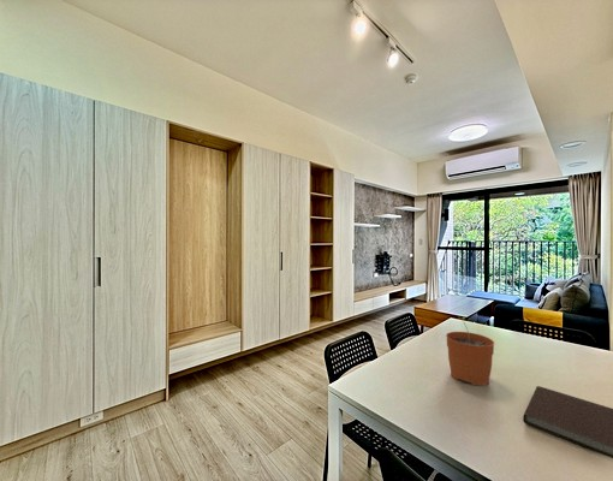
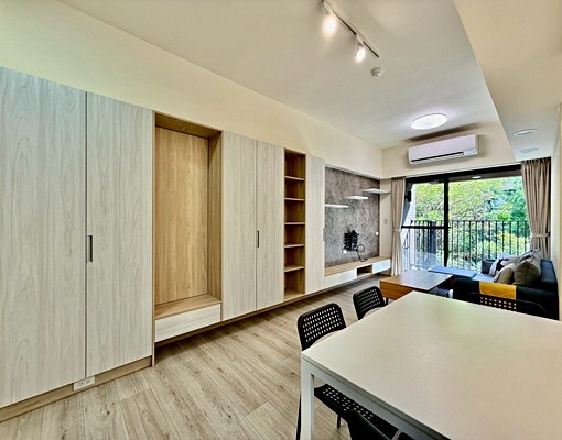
- plant pot [445,315,495,387]
- notebook [522,385,613,459]
